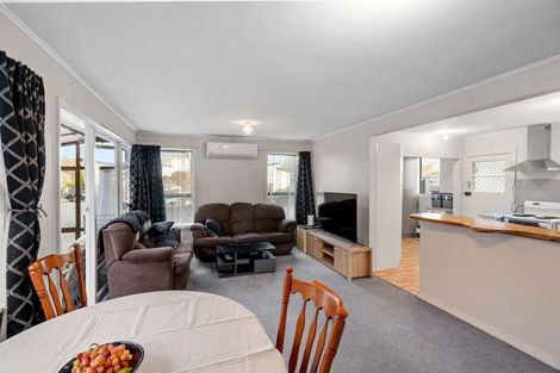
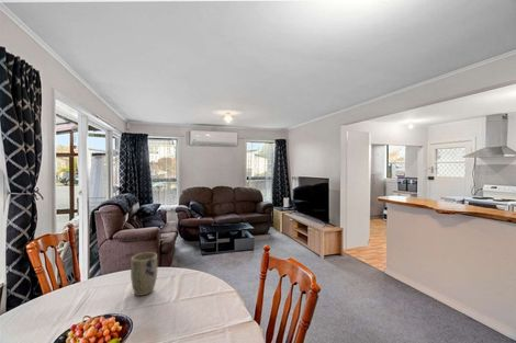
+ plant pot [130,251,158,297]
